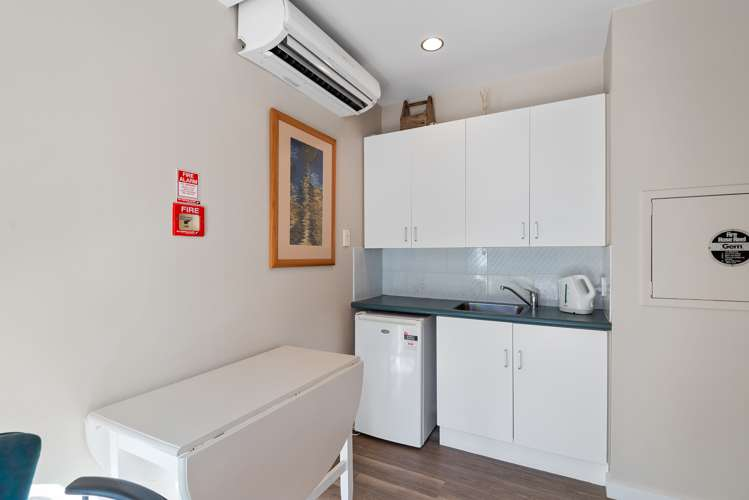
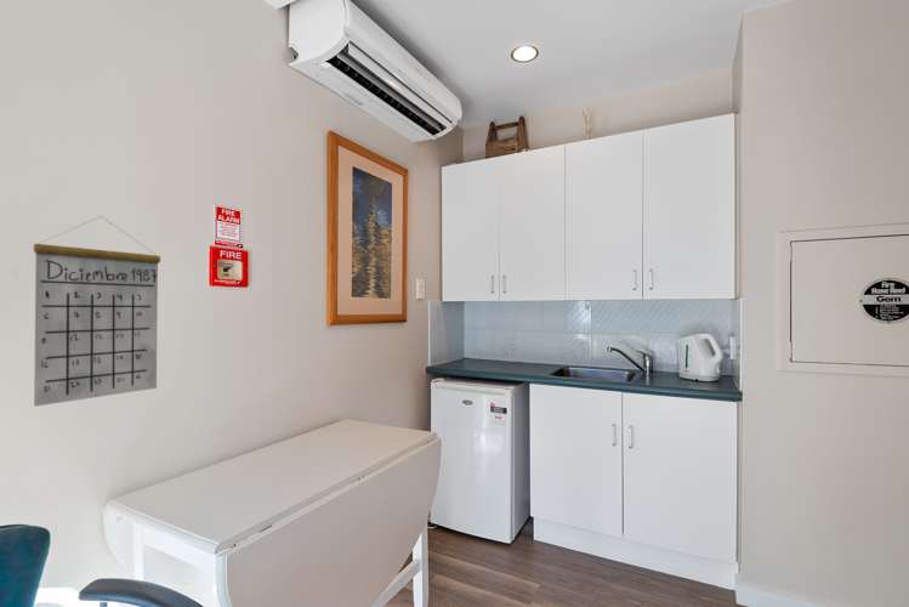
+ calendar [33,215,161,408]
